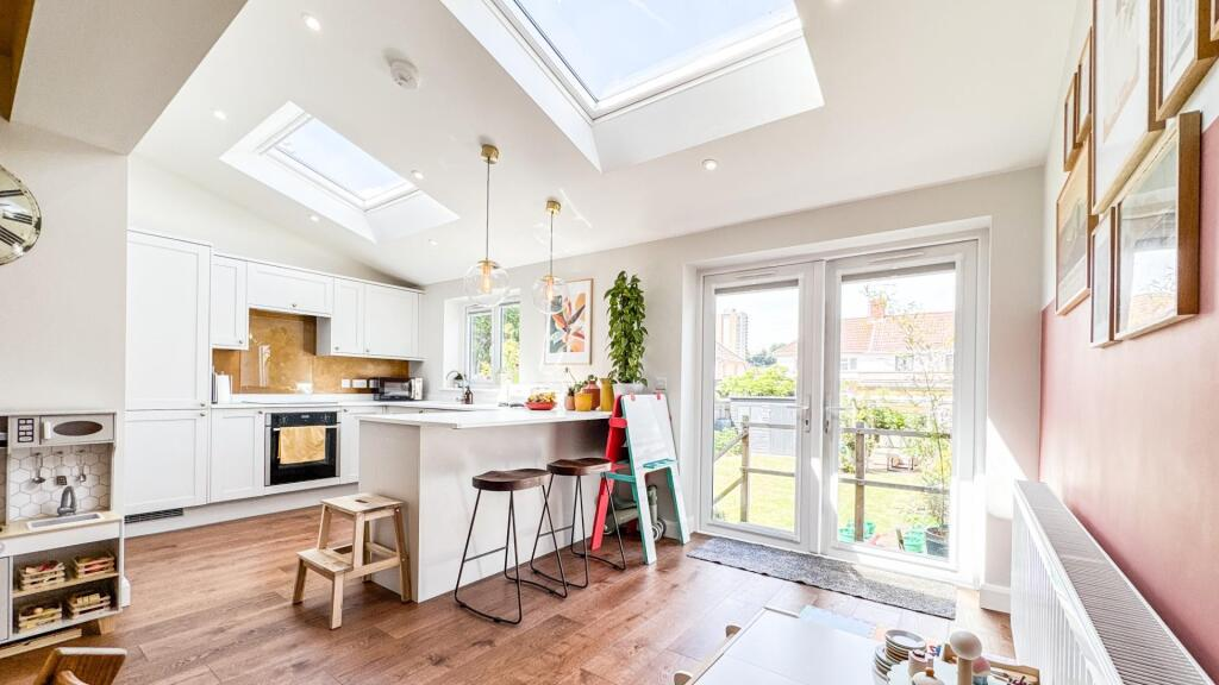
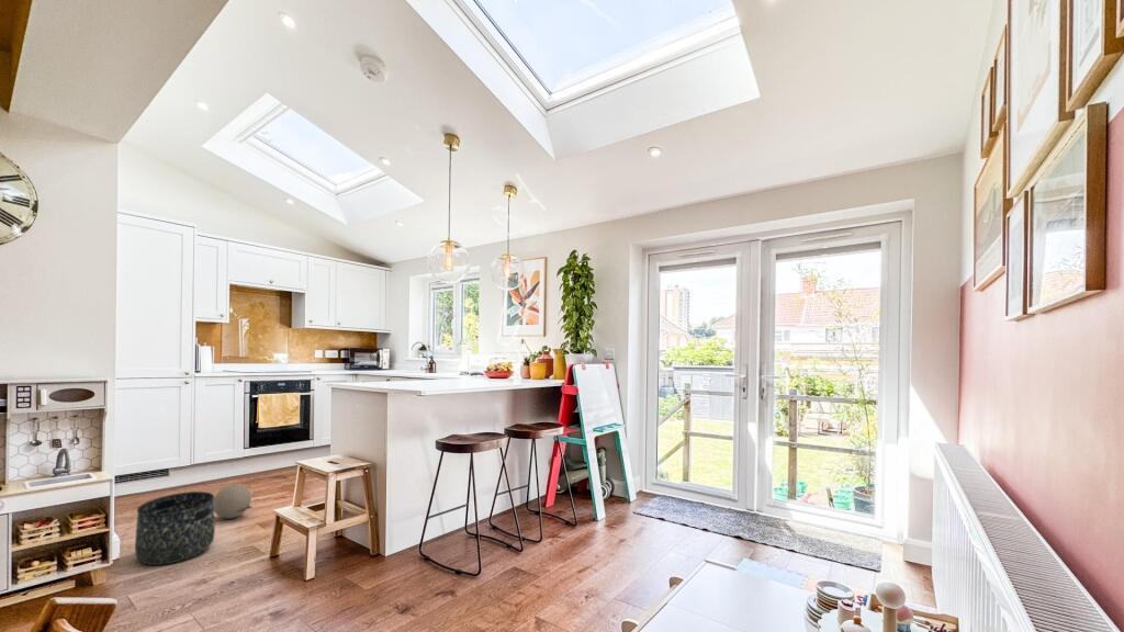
+ basket [134,490,216,566]
+ ball [213,483,255,520]
